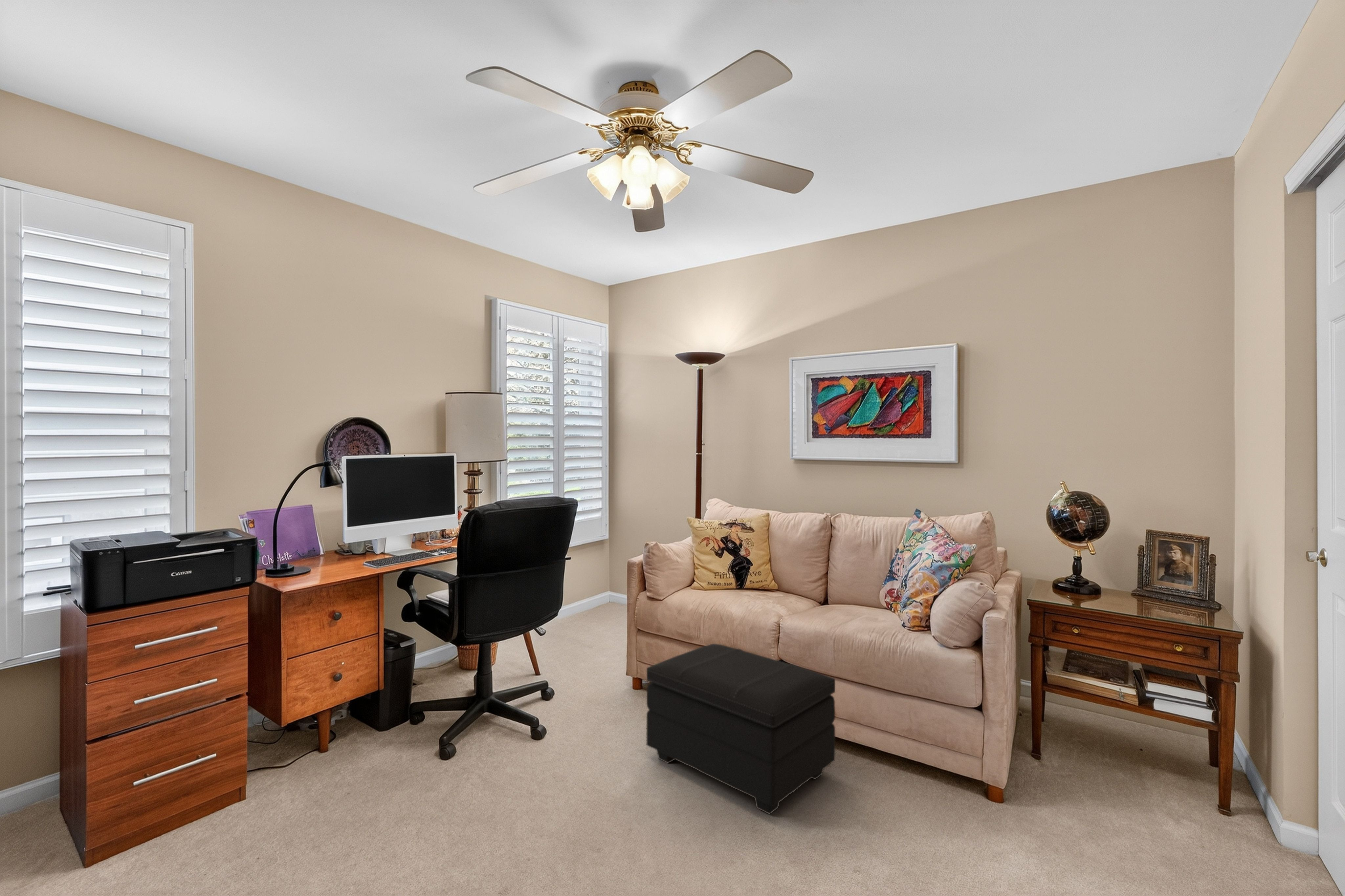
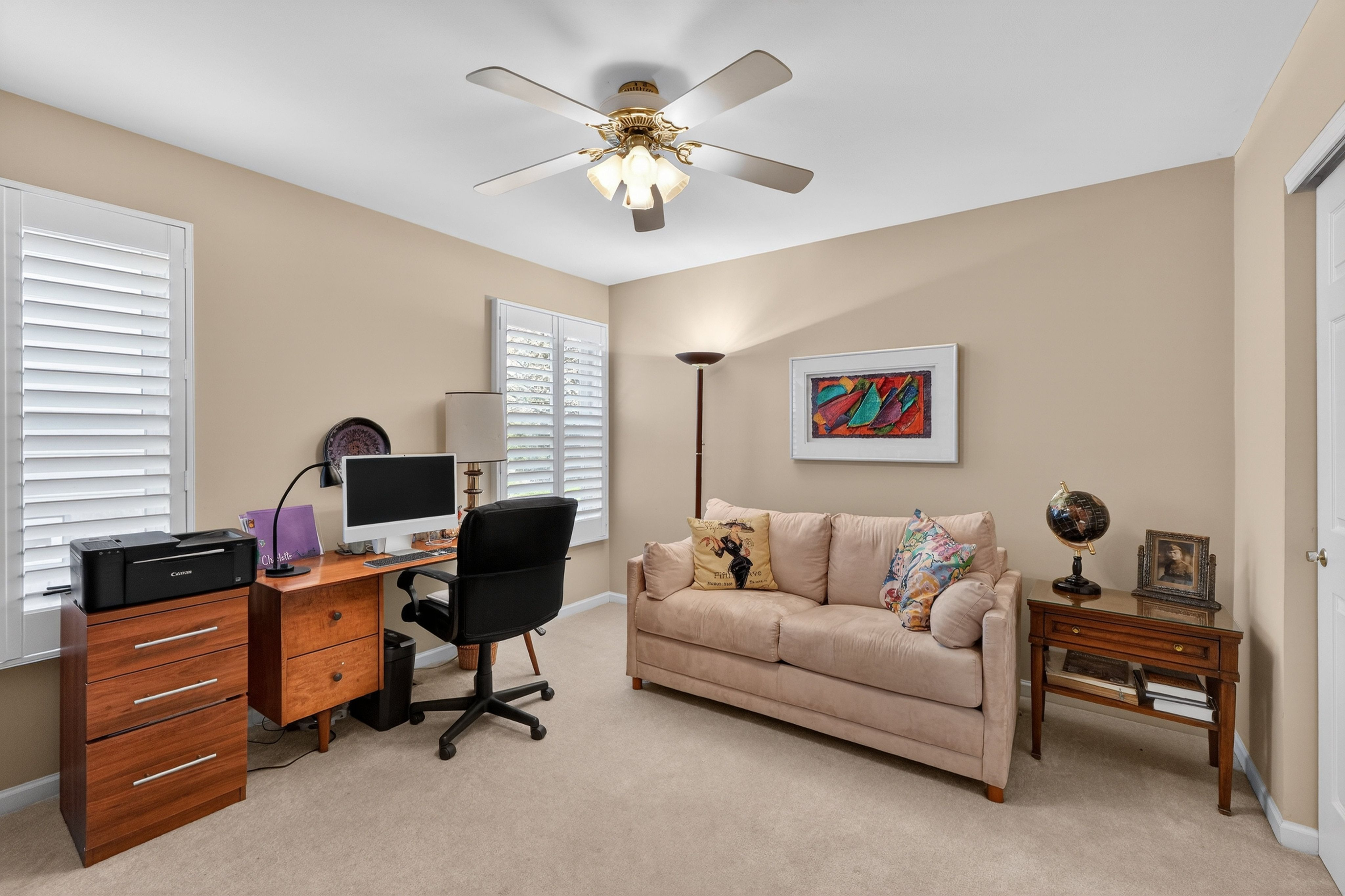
- footstool [646,643,836,815]
